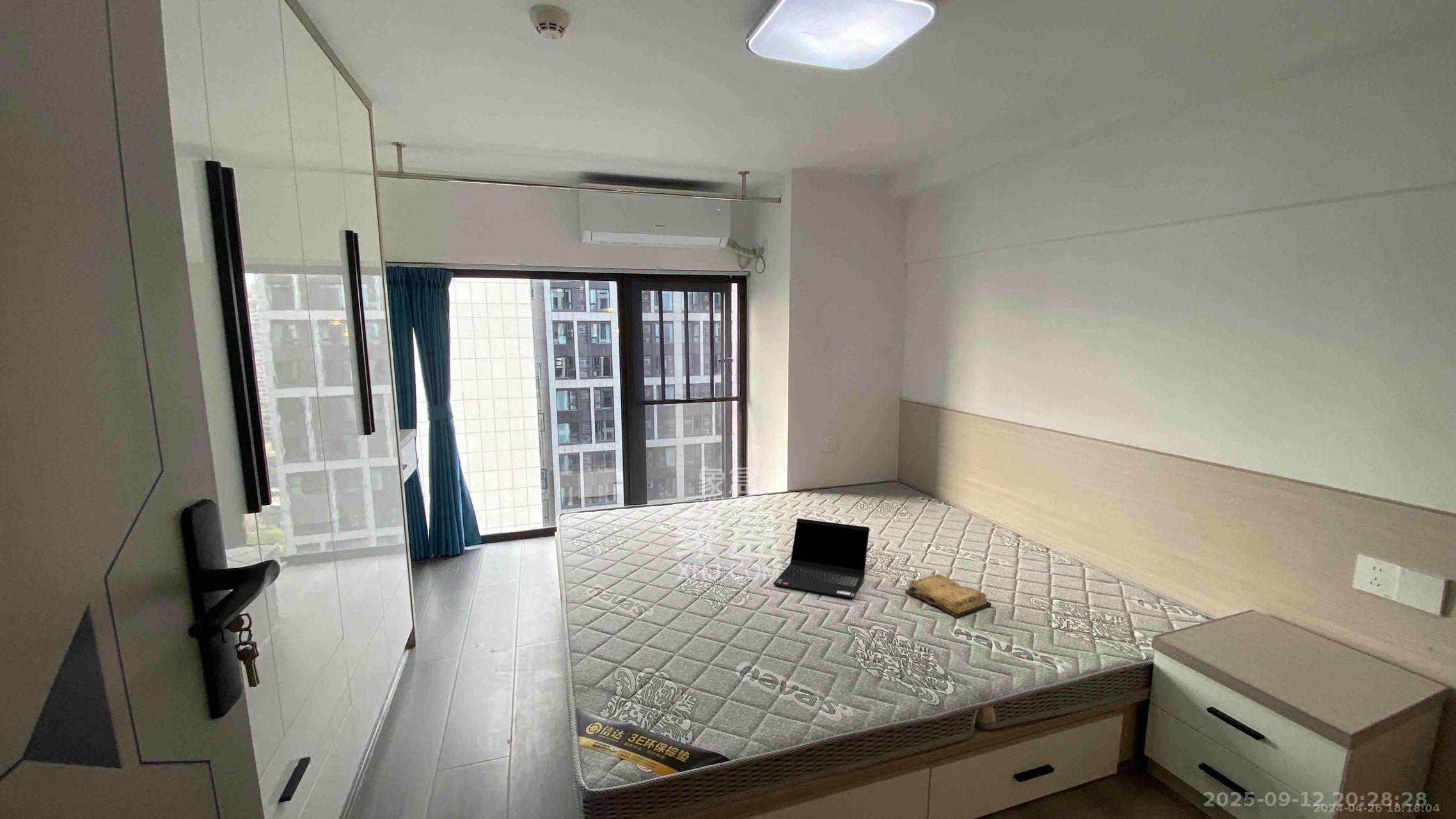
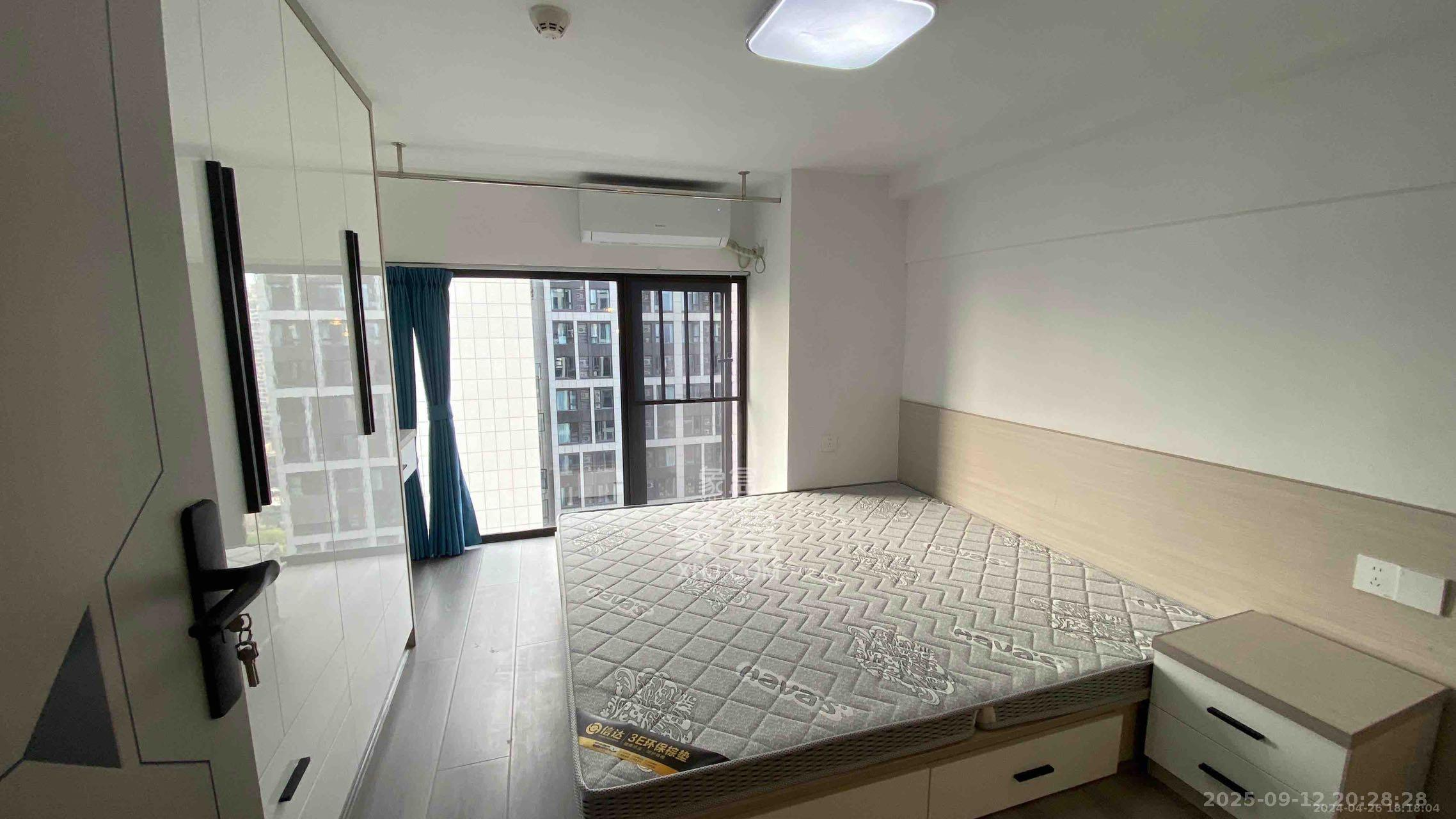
- laptop computer [773,518,870,600]
- diary [905,573,992,619]
